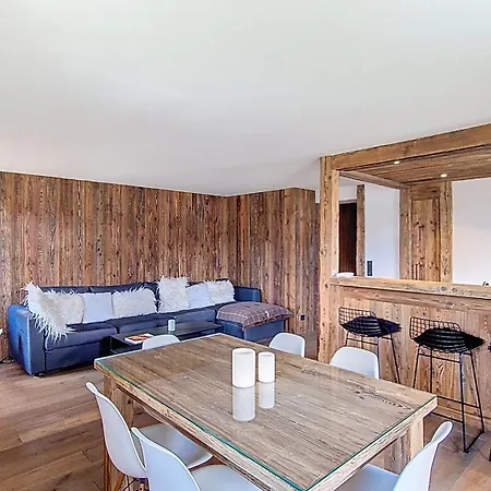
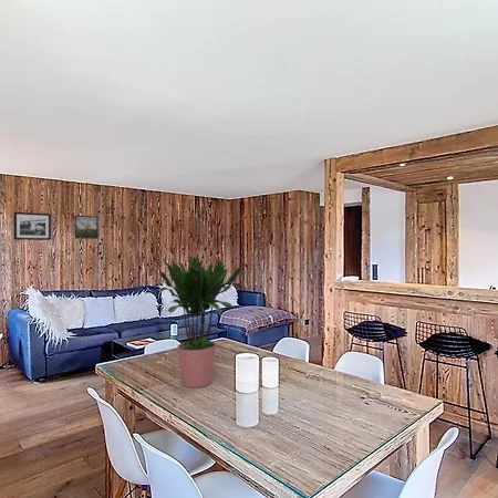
+ picture frame [13,211,52,241]
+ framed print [73,214,100,240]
+ potted plant [157,253,245,388]
